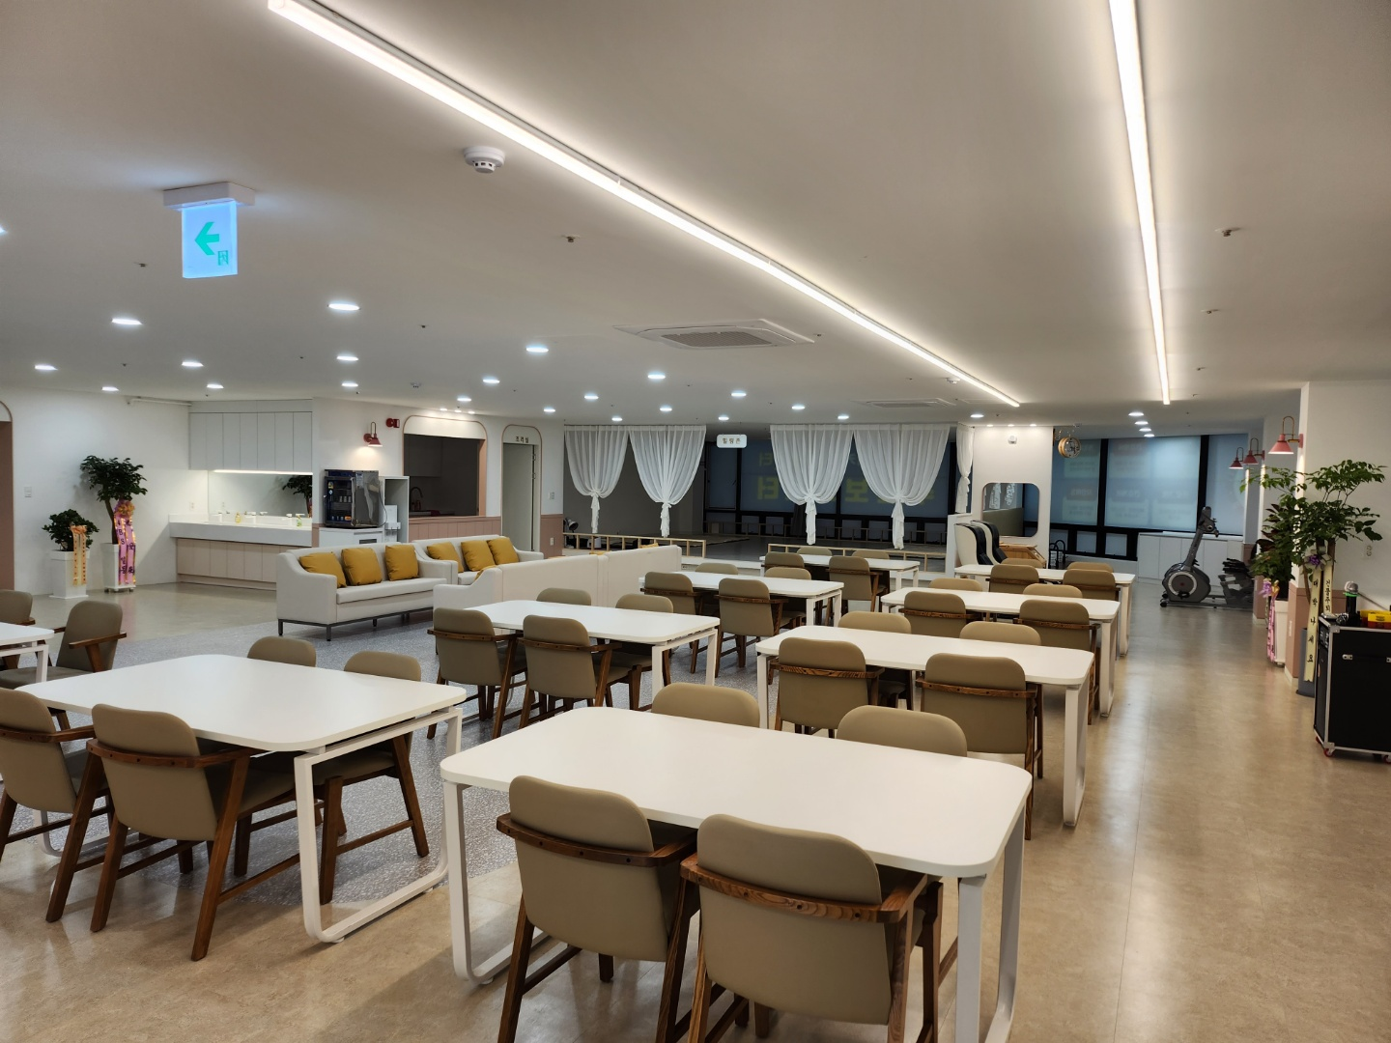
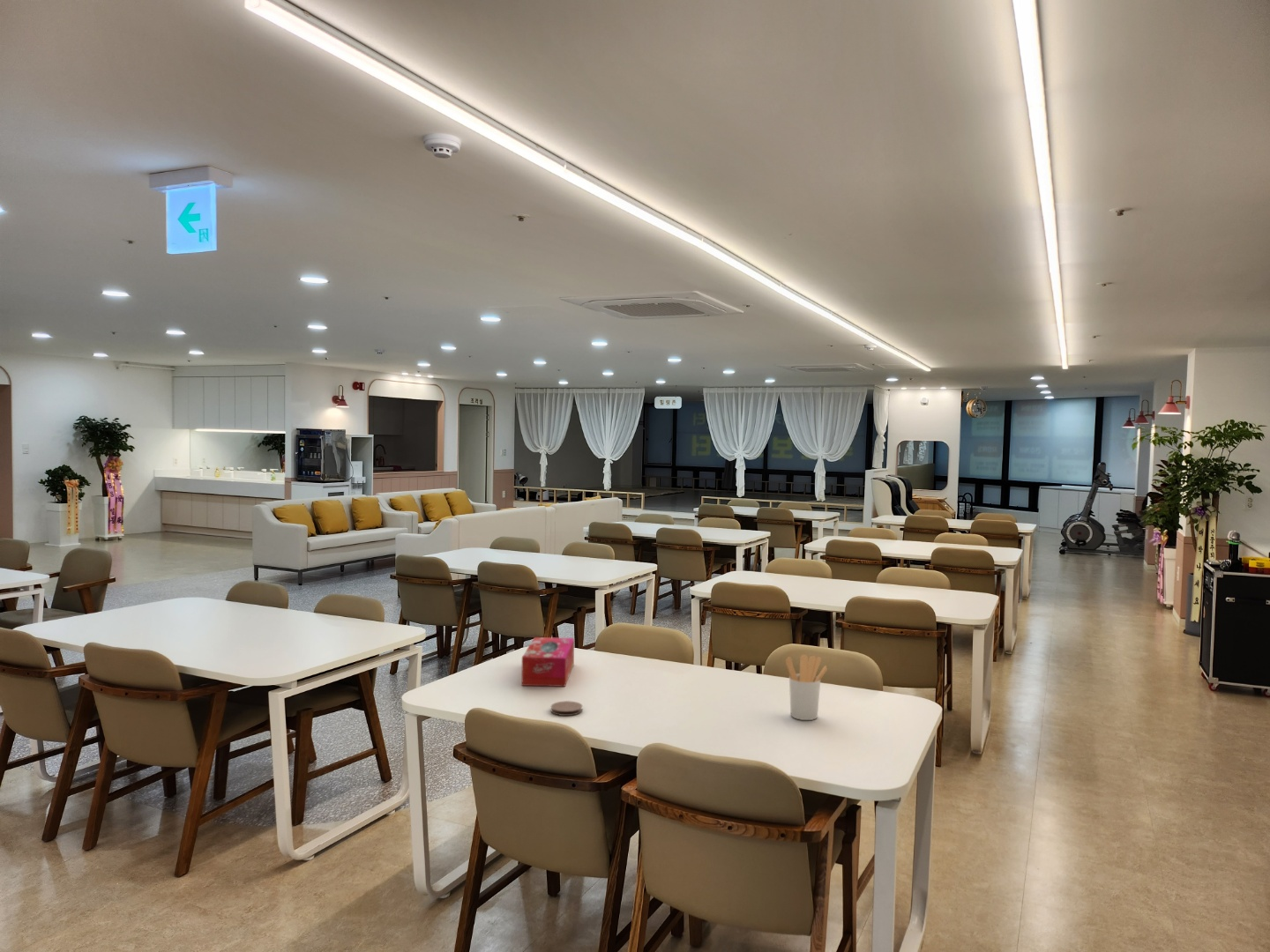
+ coaster [550,700,583,717]
+ utensil holder [785,653,828,721]
+ tissue box [521,636,575,688]
